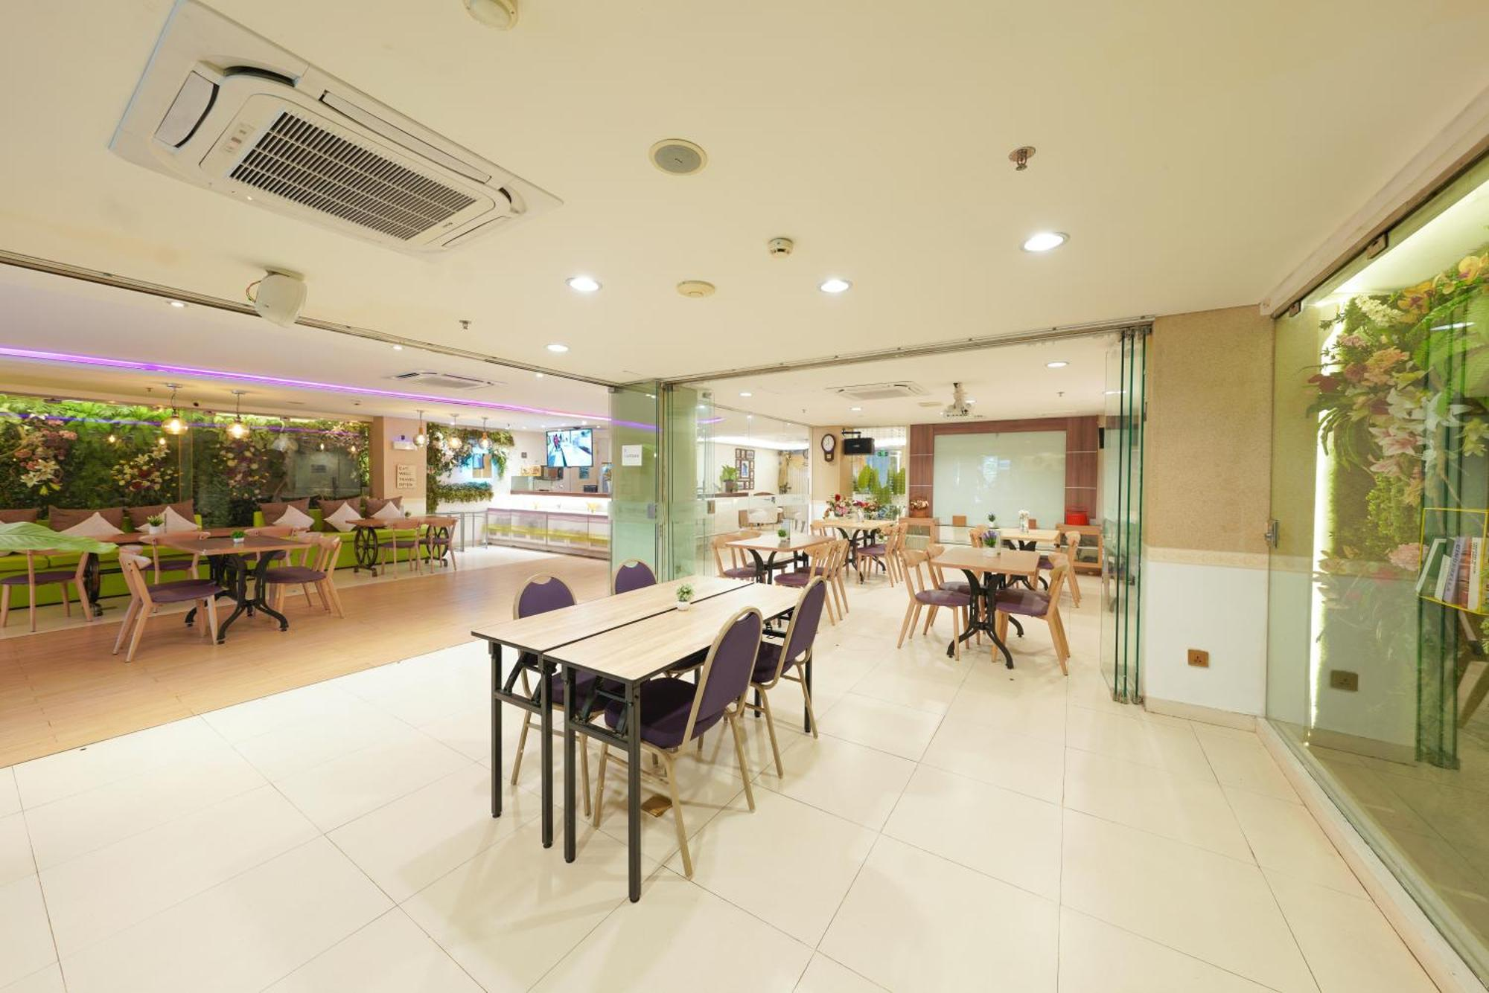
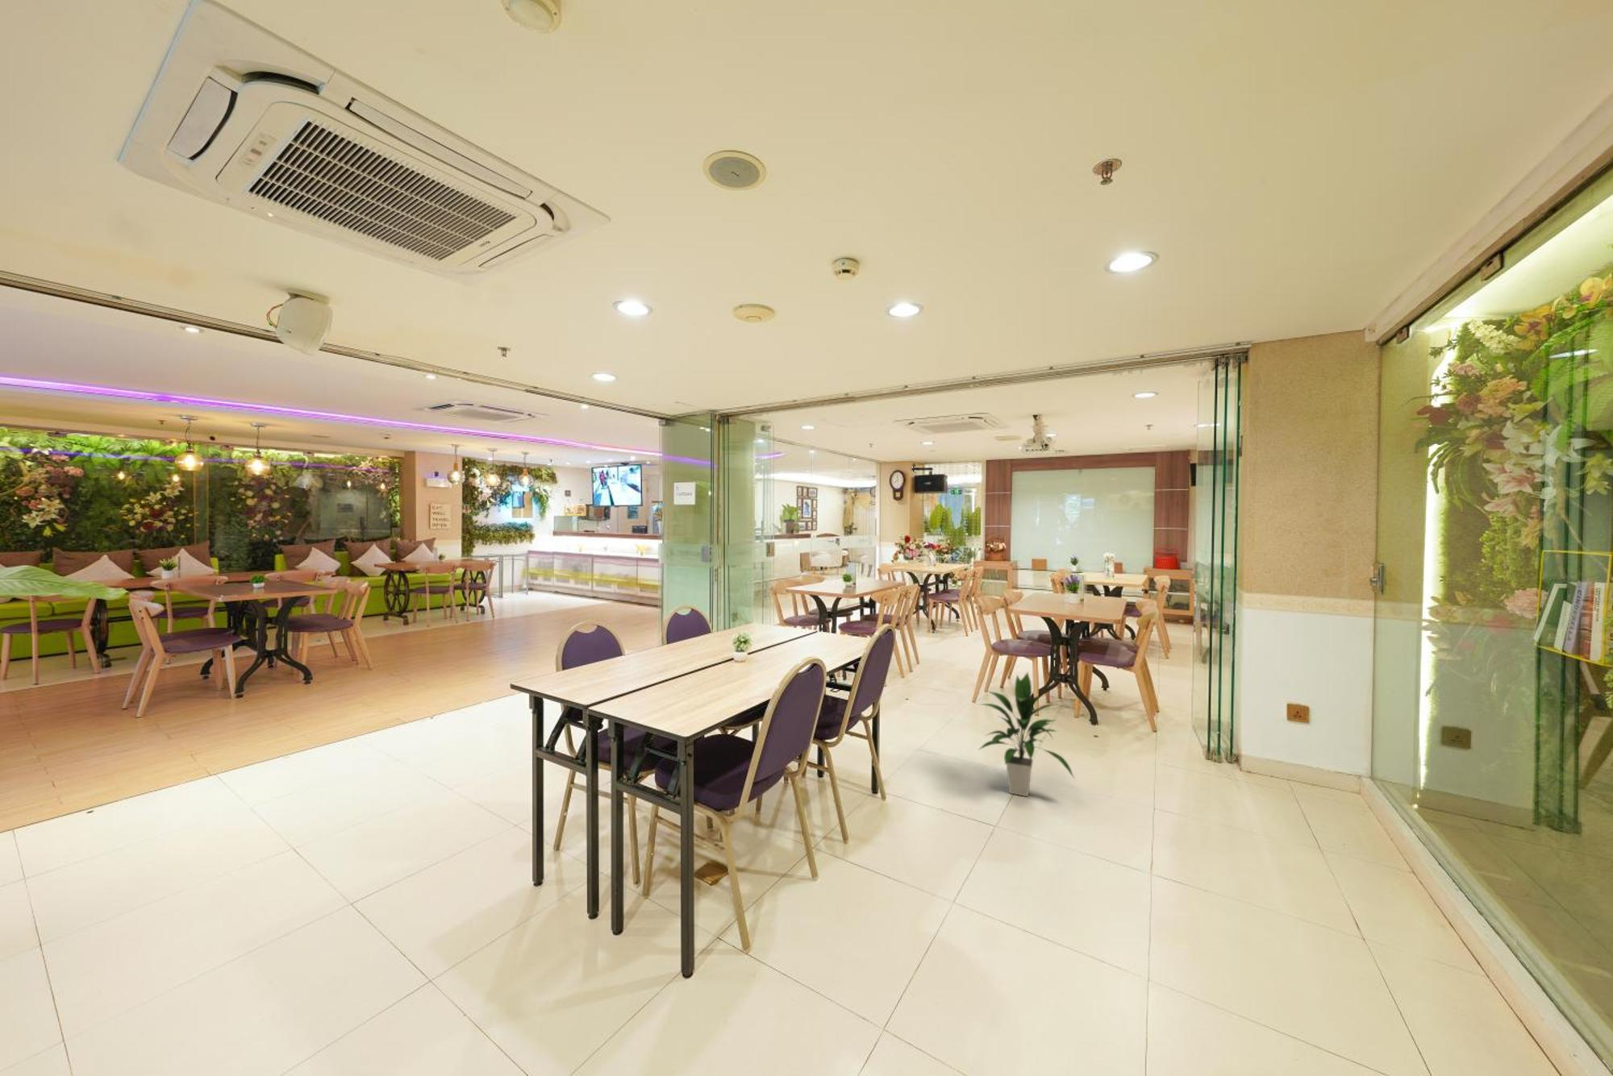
+ indoor plant [978,670,1076,797]
